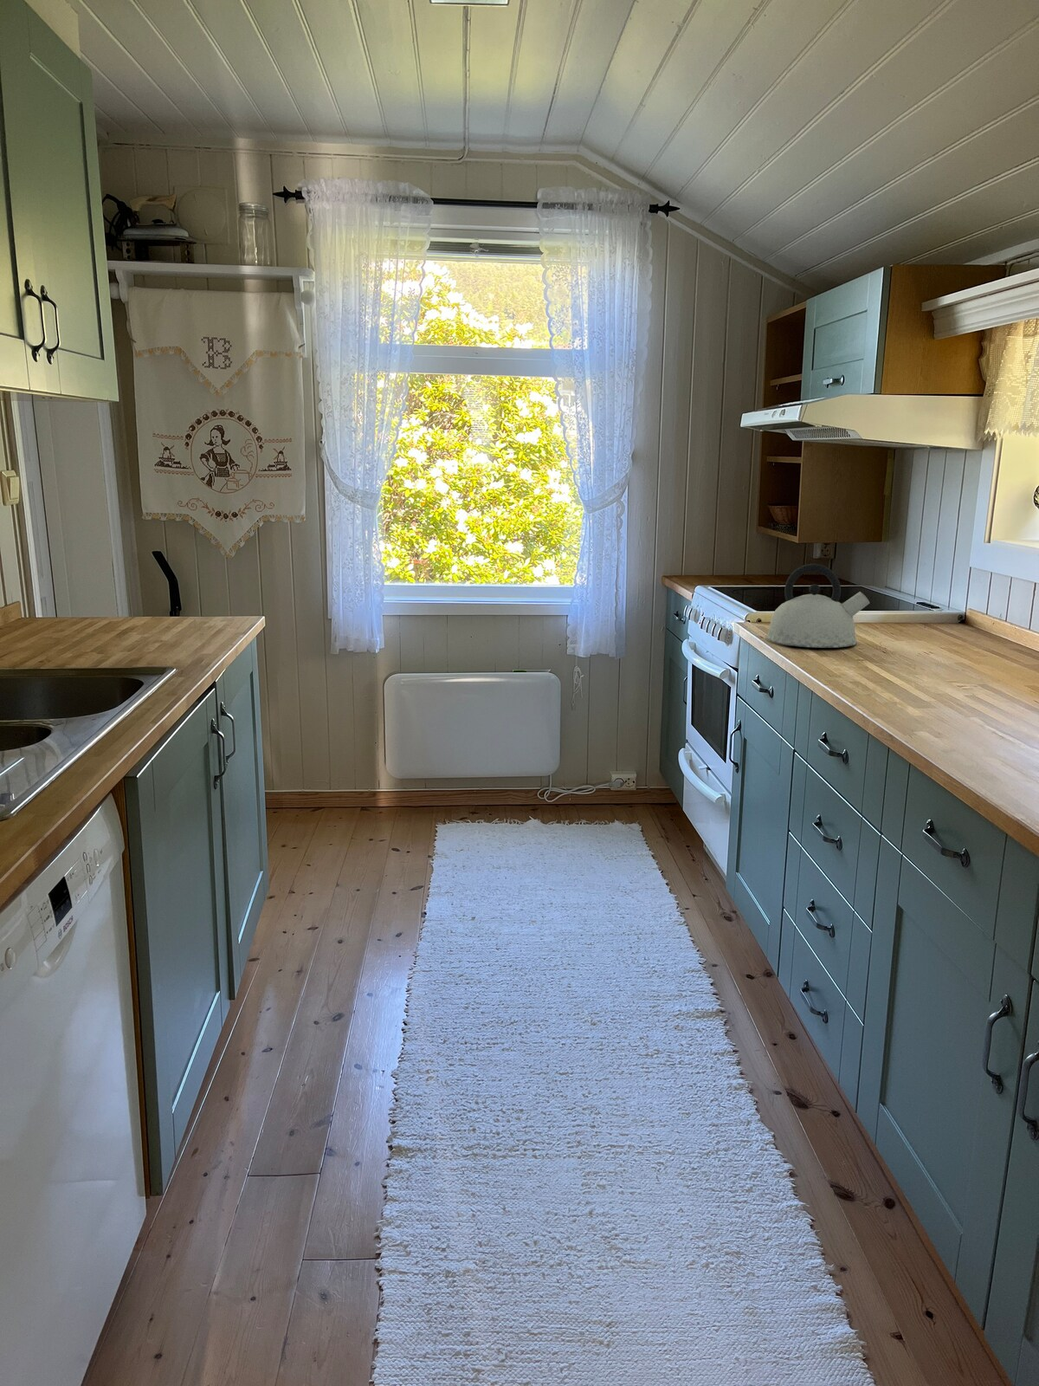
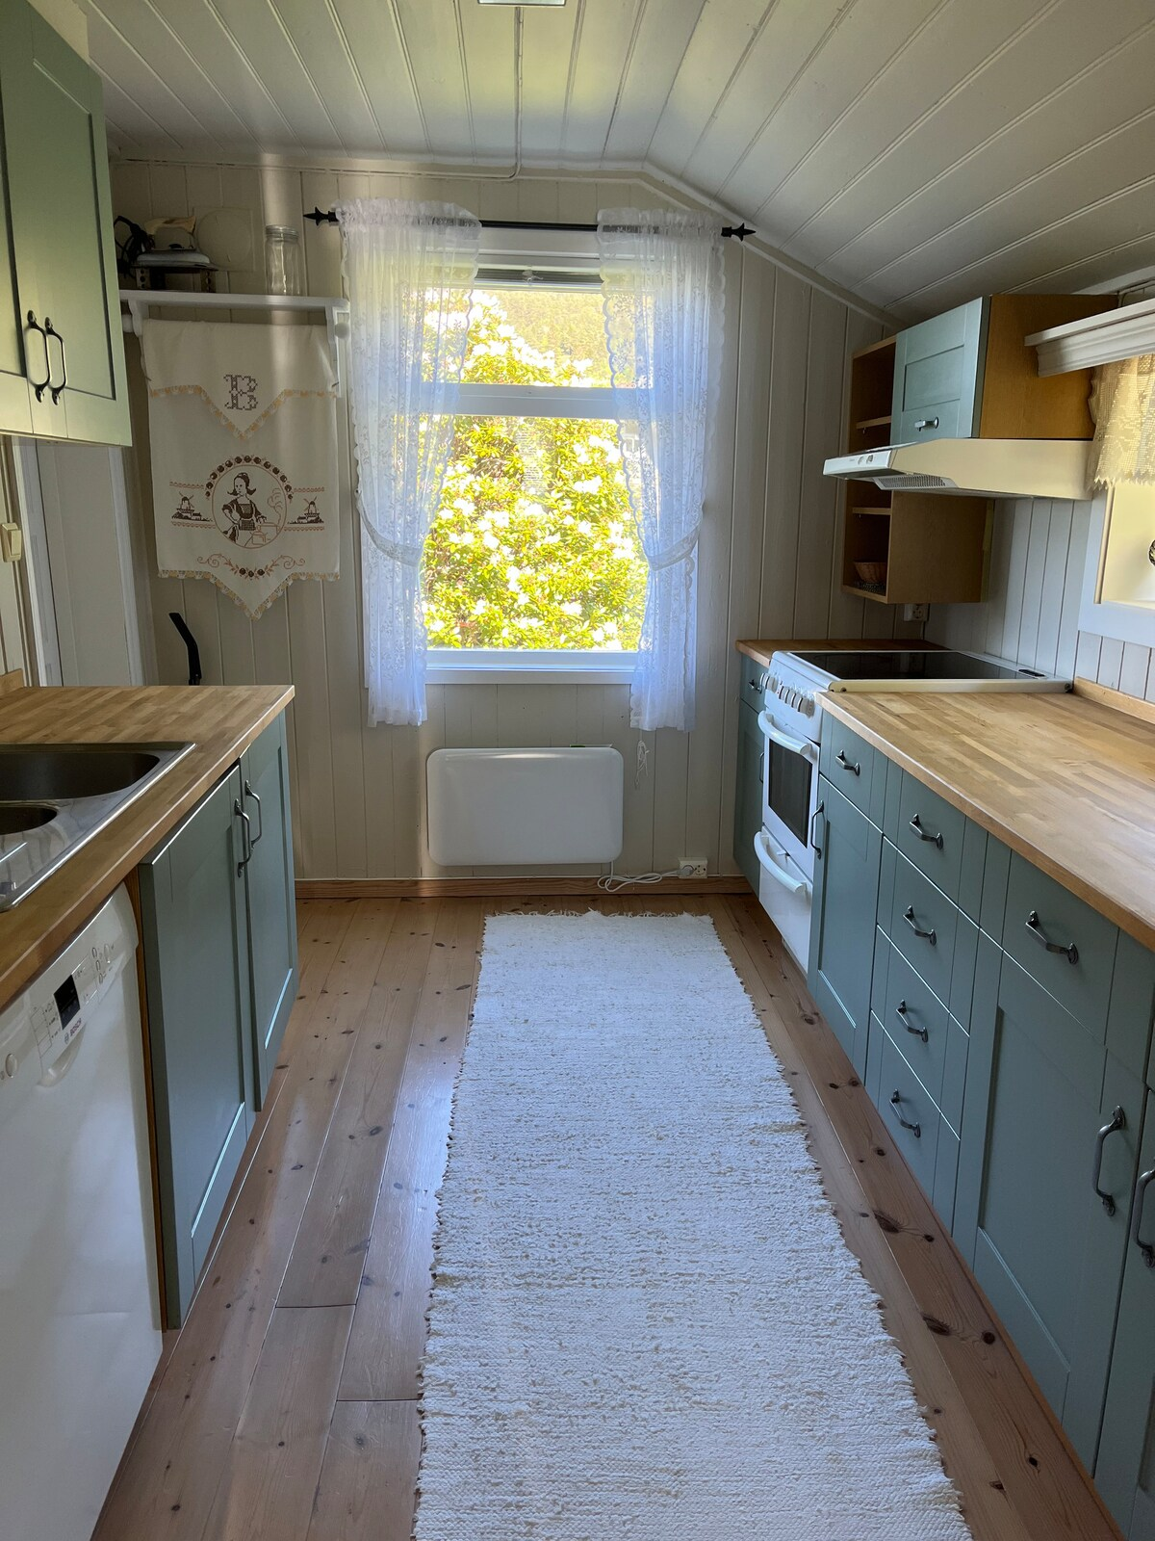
- kettle [765,563,870,649]
